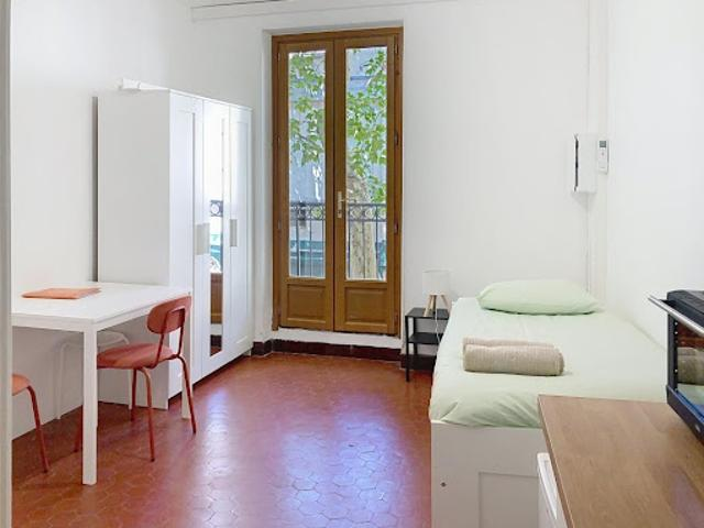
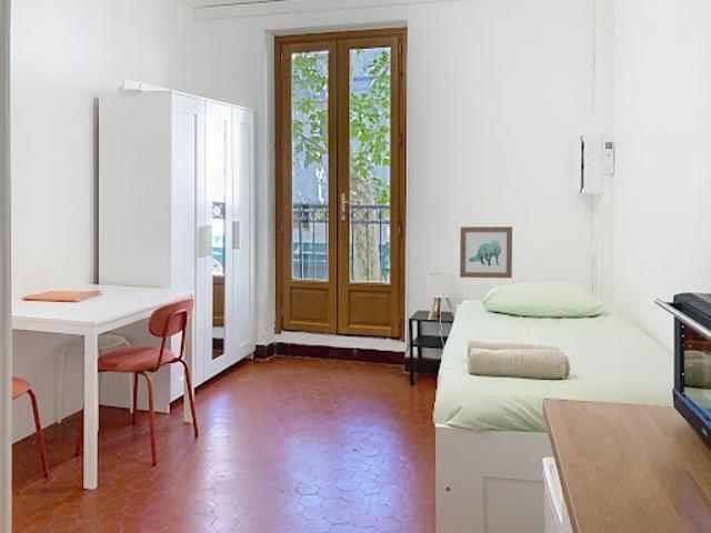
+ wall art [459,225,513,279]
